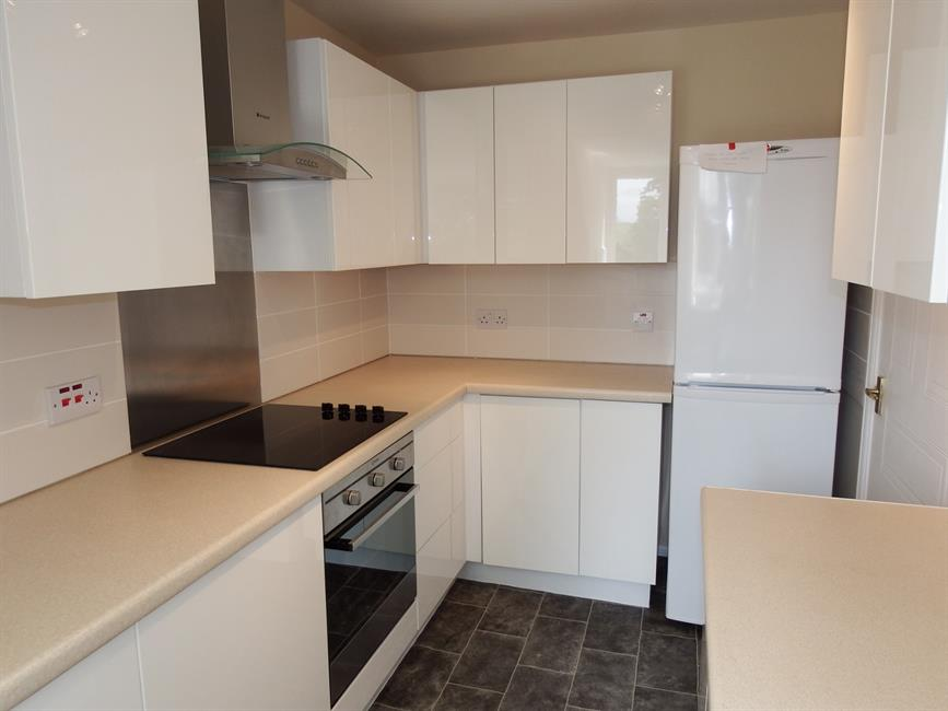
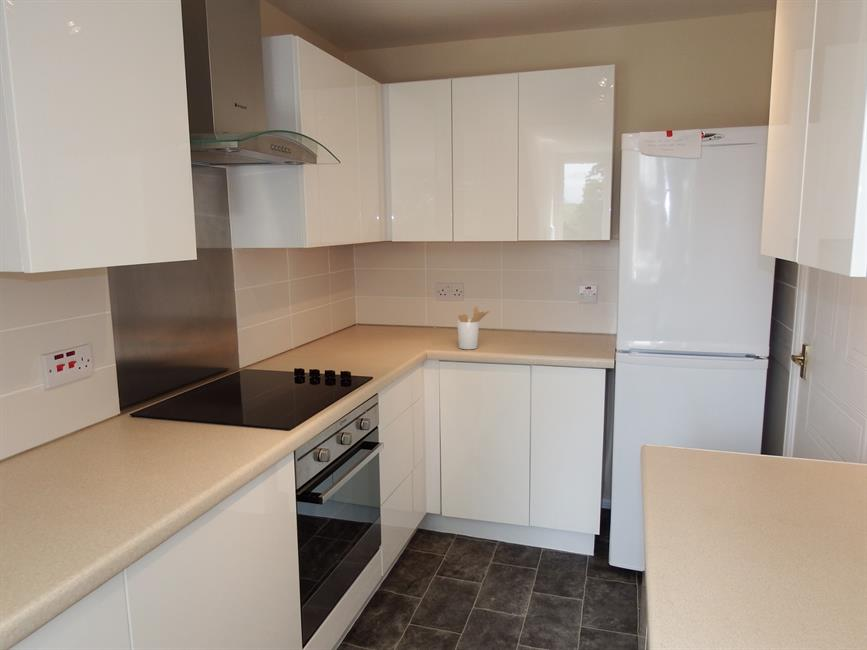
+ utensil holder [456,306,490,350]
